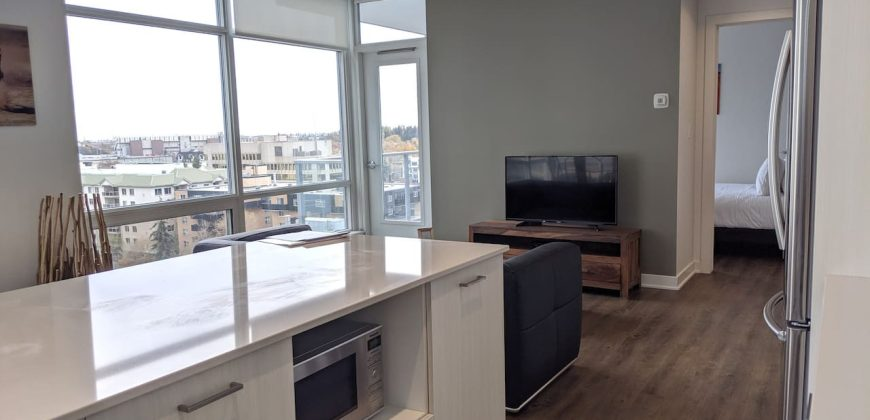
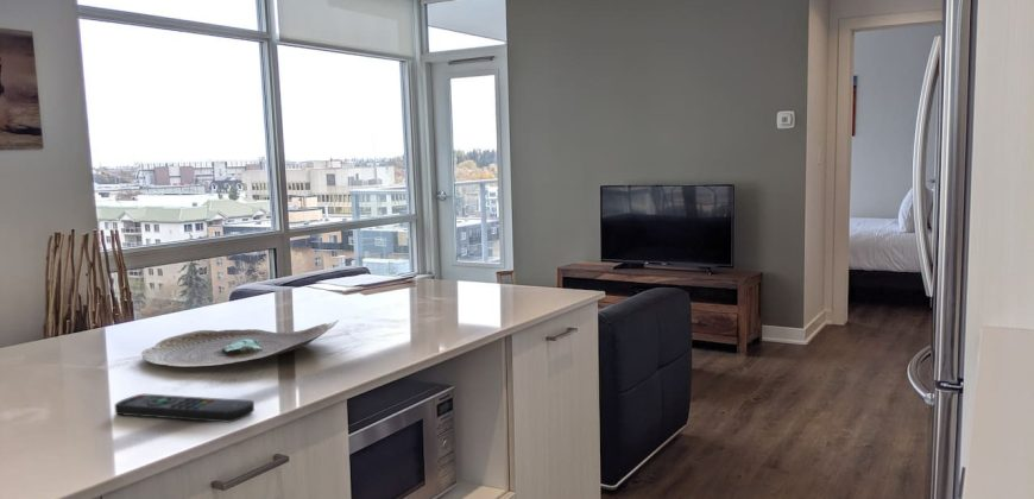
+ remote control [113,393,256,424]
+ decorative bowl [140,318,341,367]
